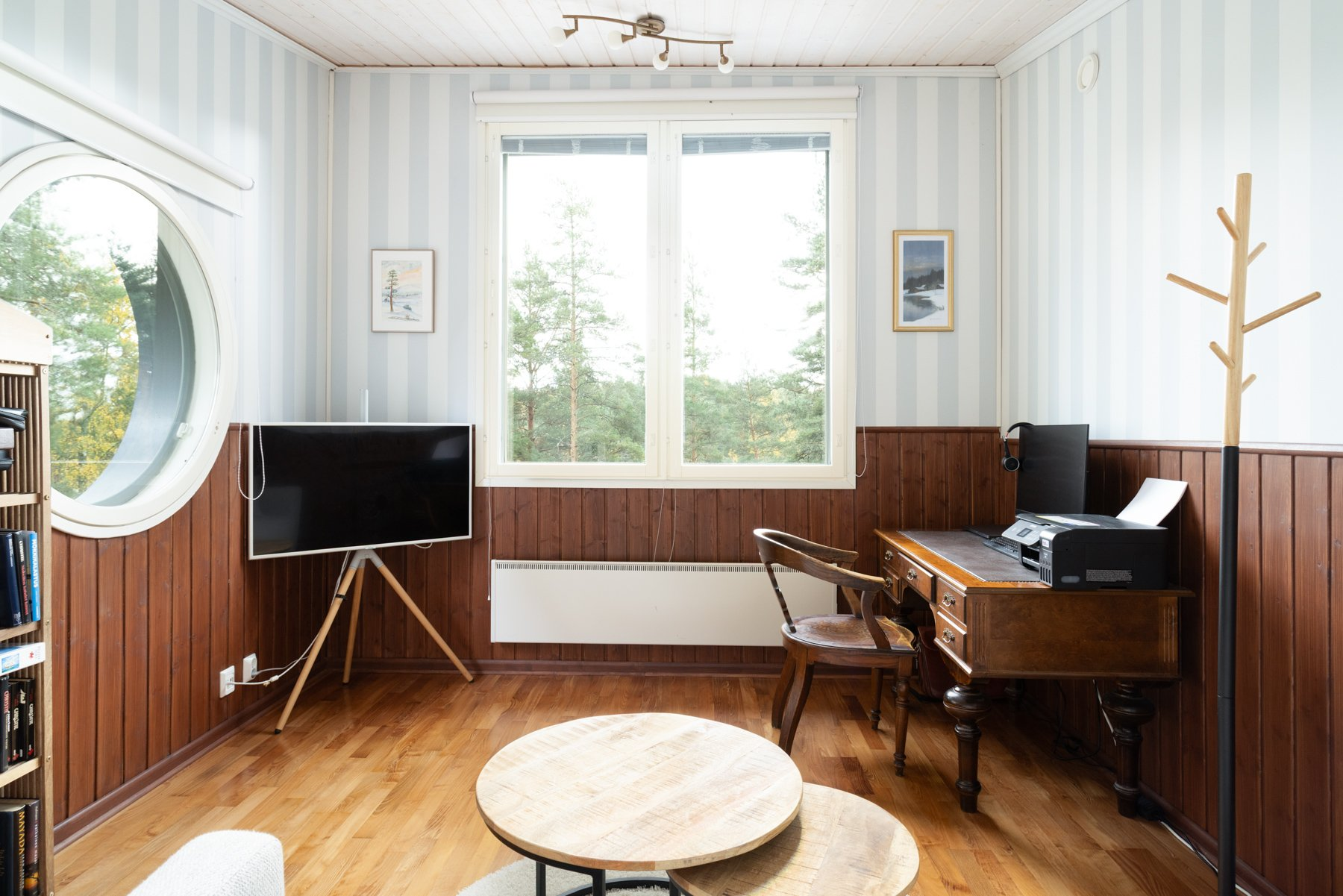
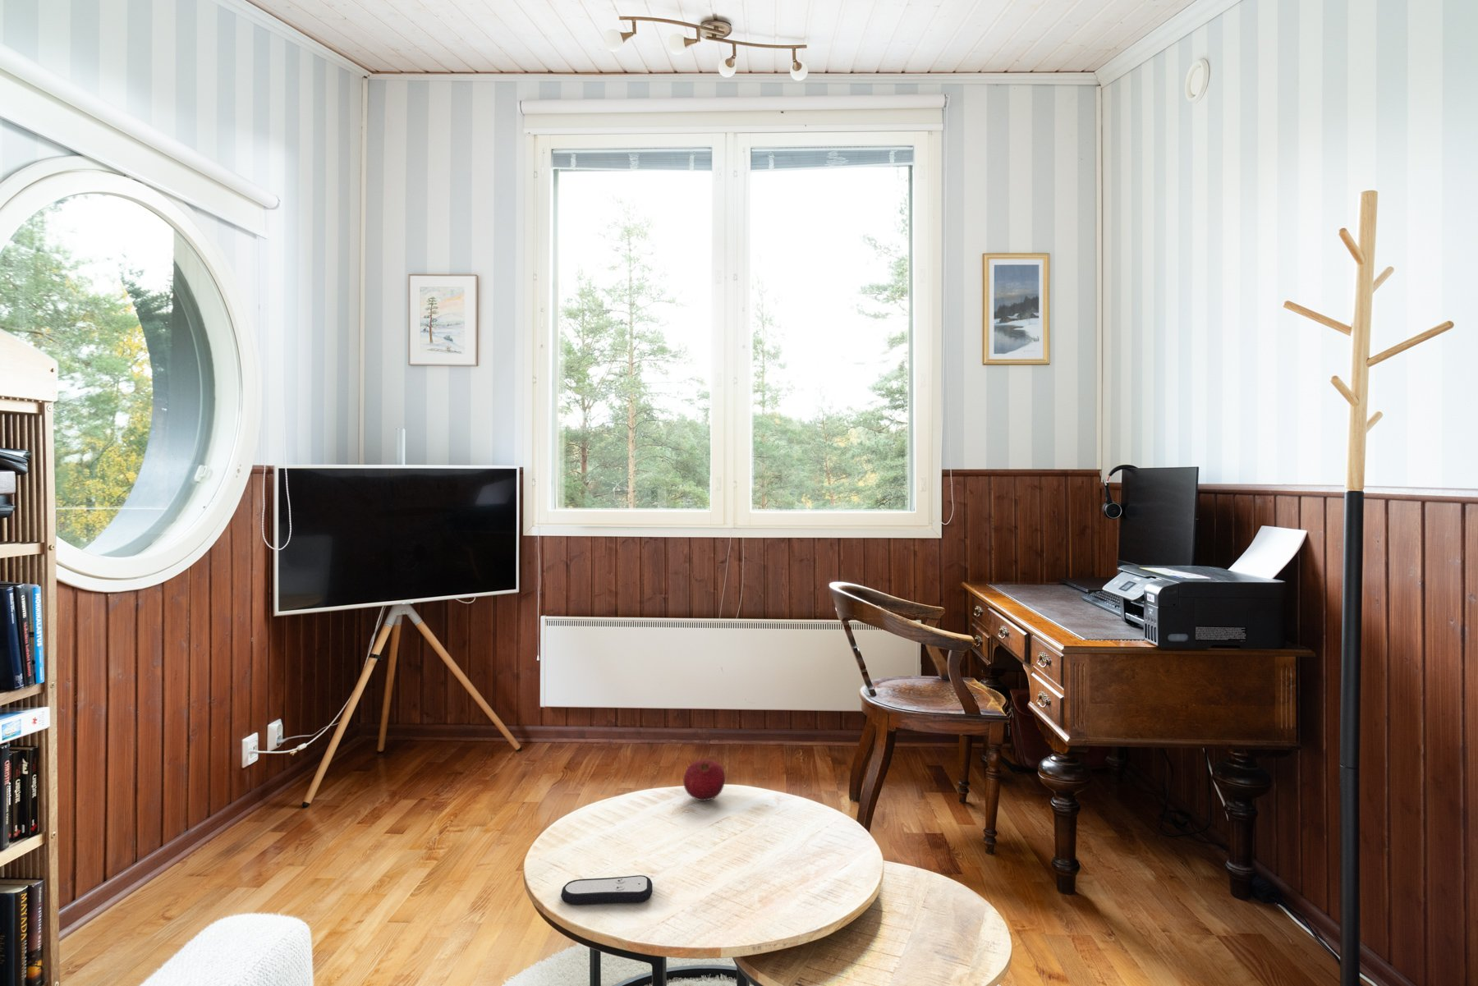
+ fruit [682,758,726,802]
+ remote control [560,875,653,906]
